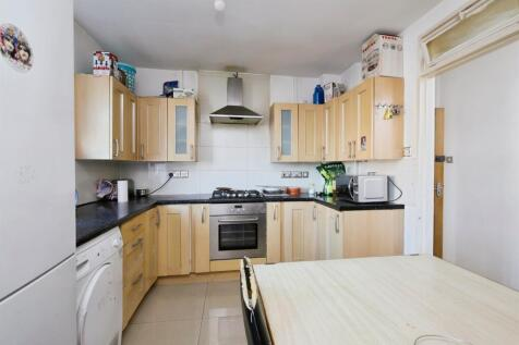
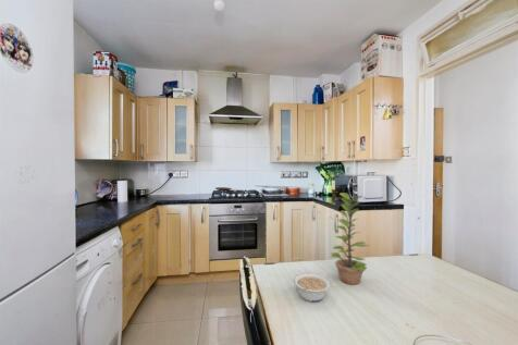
+ plant [330,192,370,285]
+ legume [293,272,331,303]
